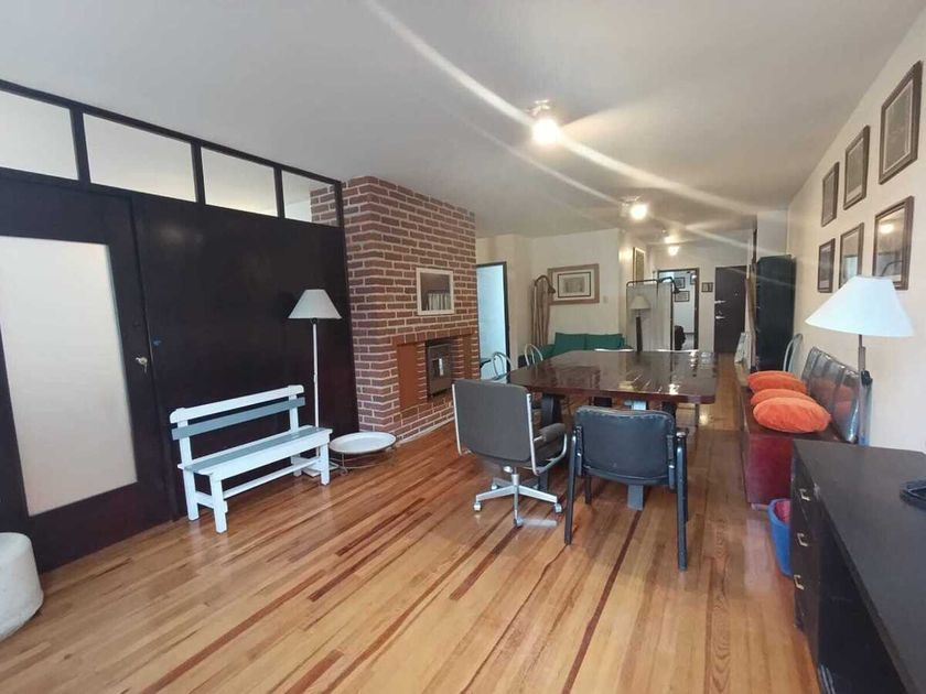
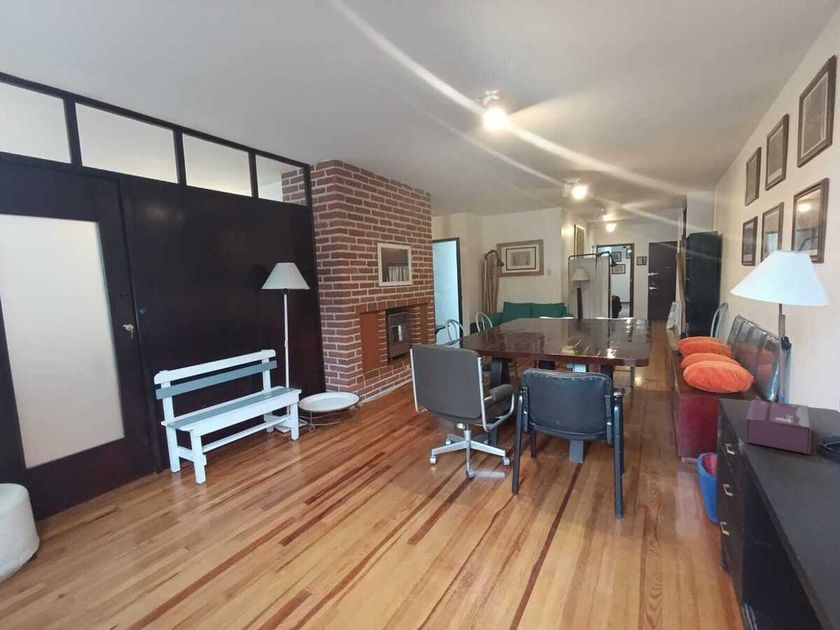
+ tissue box [744,399,812,455]
